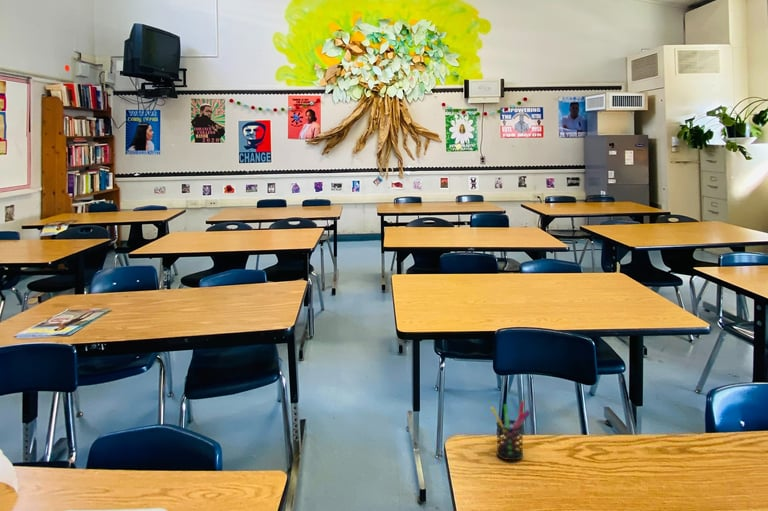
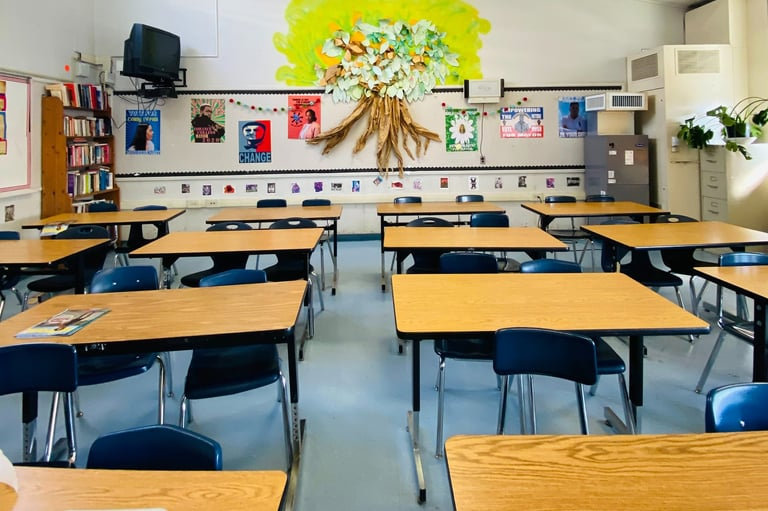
- pen holder [489,400,531,461]
